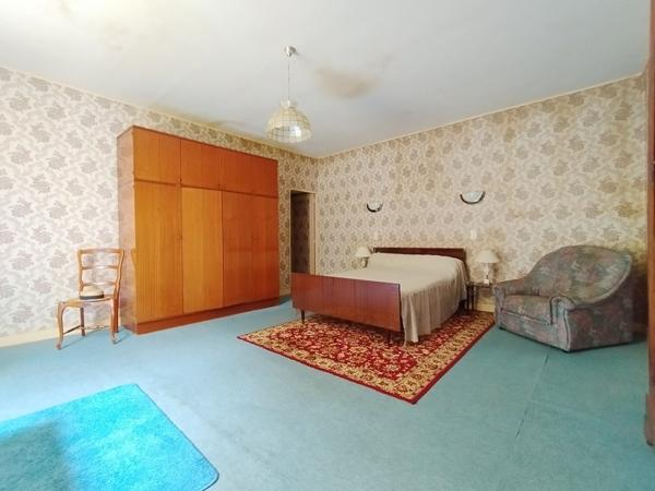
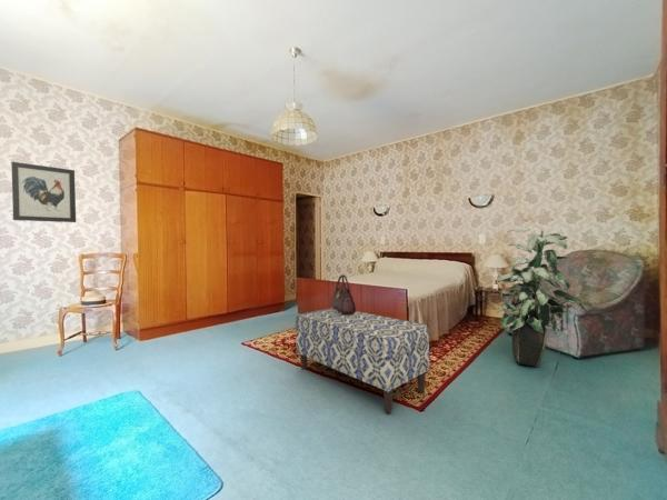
+ wall art [10,161,77,223]
+ indoor plant [494,227,584,368]
+ handbag [330,273,357,314]
+ bench [295,307,430,413]
